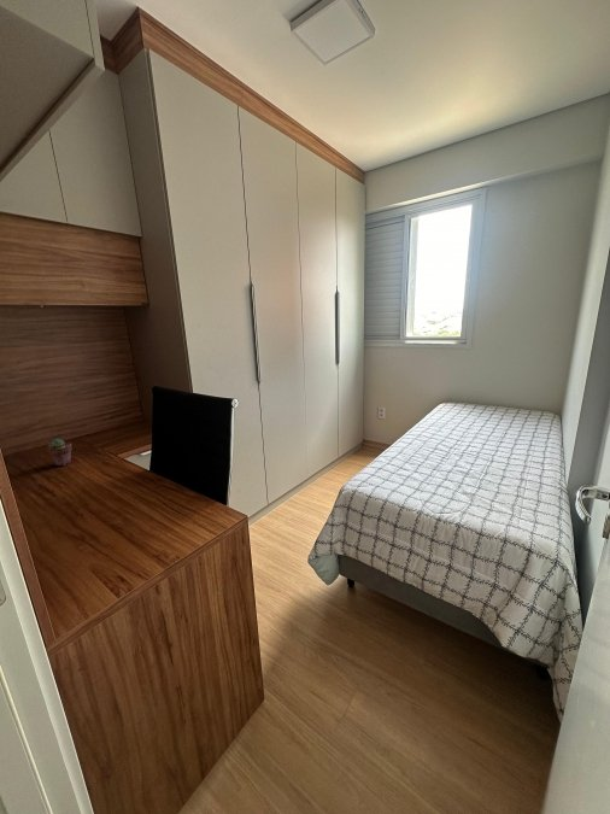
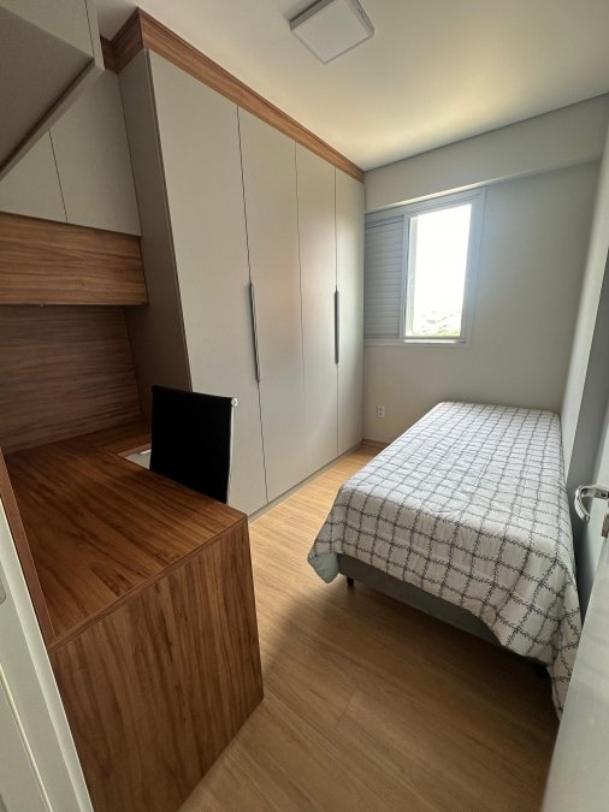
- potted succulent [46,438,74,467]
